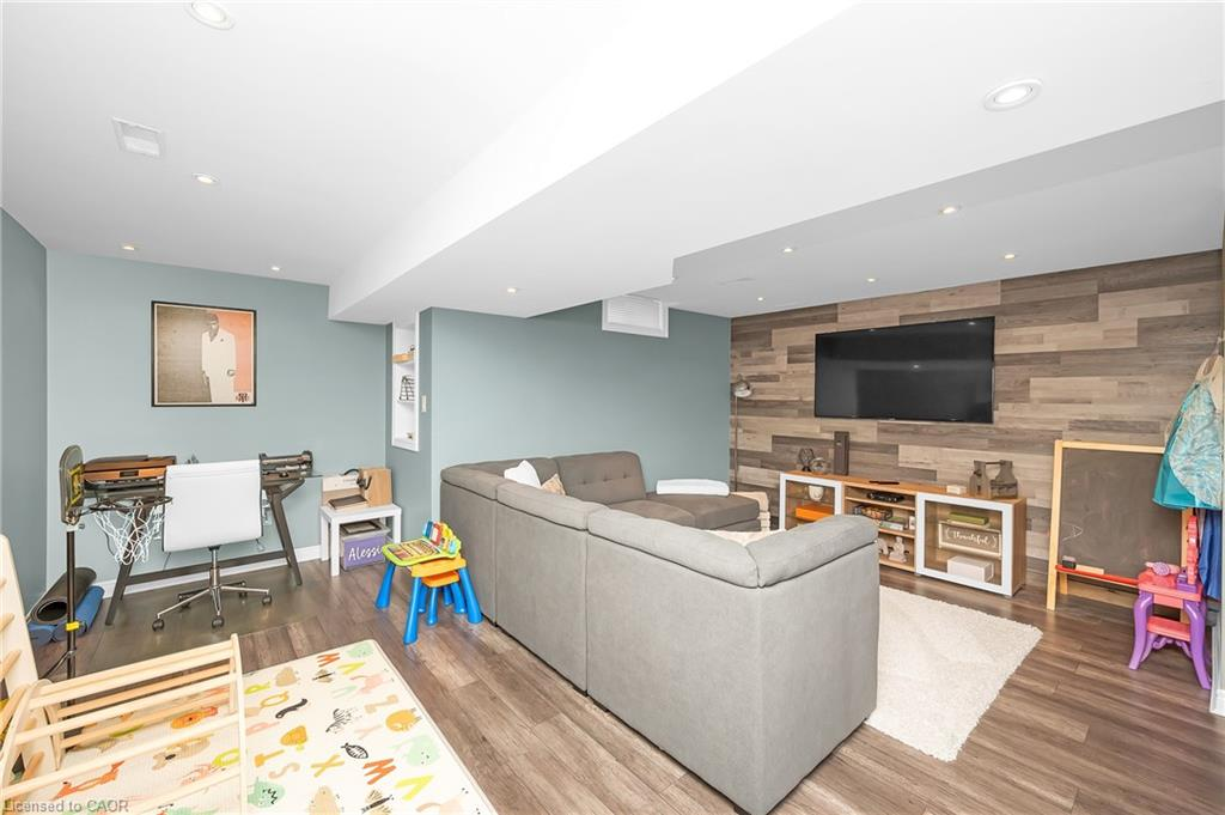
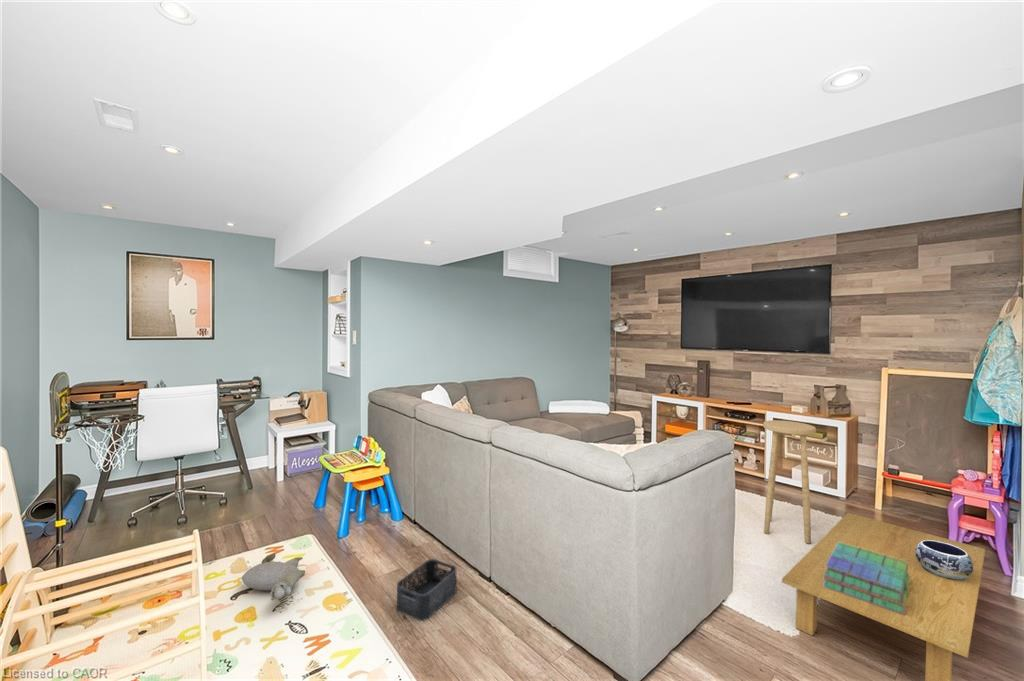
+ stool [762,419,817,545]
+ decorative bowl [915,540,974,581]
+ coffee table [781,512,986,681]
+ stack of books [823,542,909,614]
+ storage bin [396,558,457,622]
+ plush toy [240,552,306,601]
